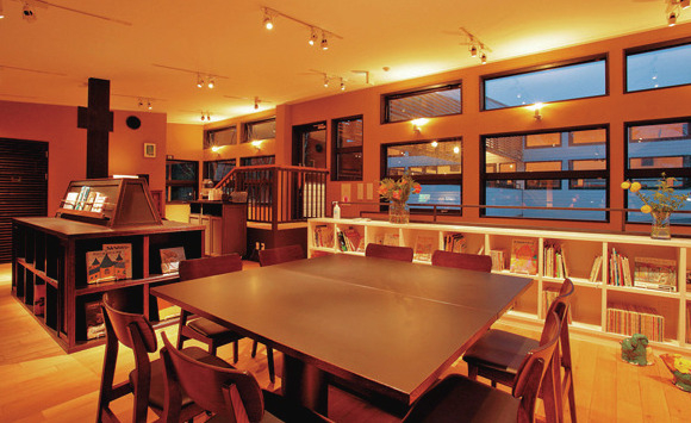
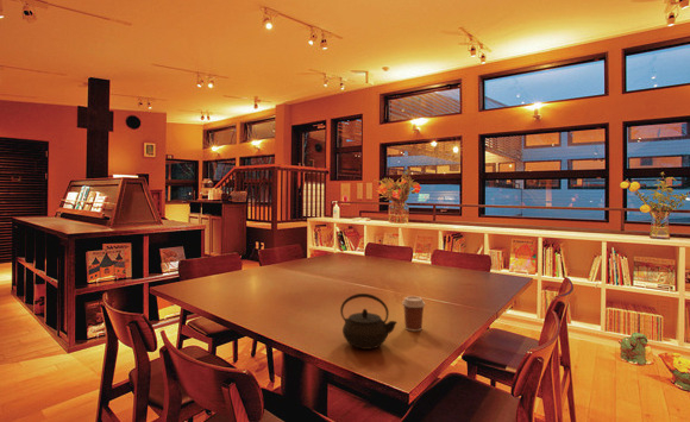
+ coffee cup [401,295,426,333]
+ kettle [339,292,399,351]
